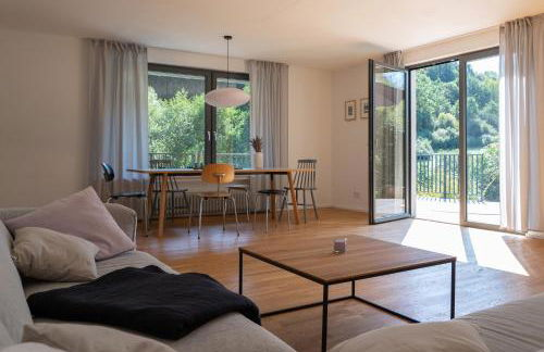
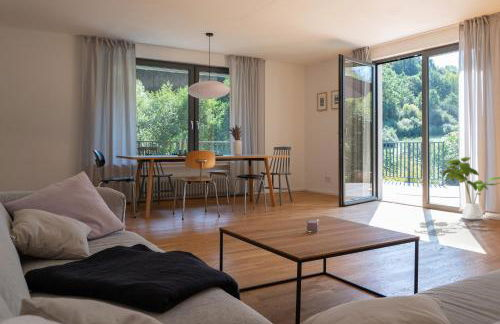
+ house plant [442,156,500,220]
